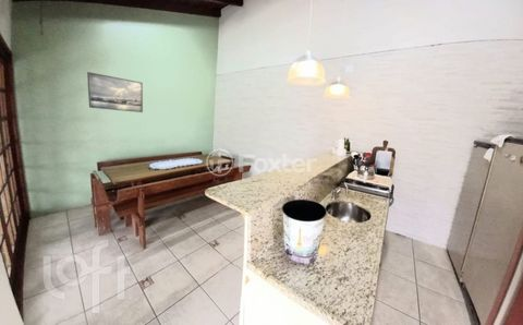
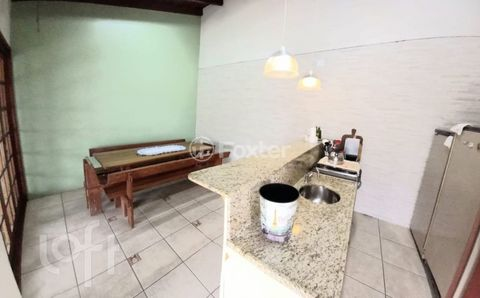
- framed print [86,71,144,113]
